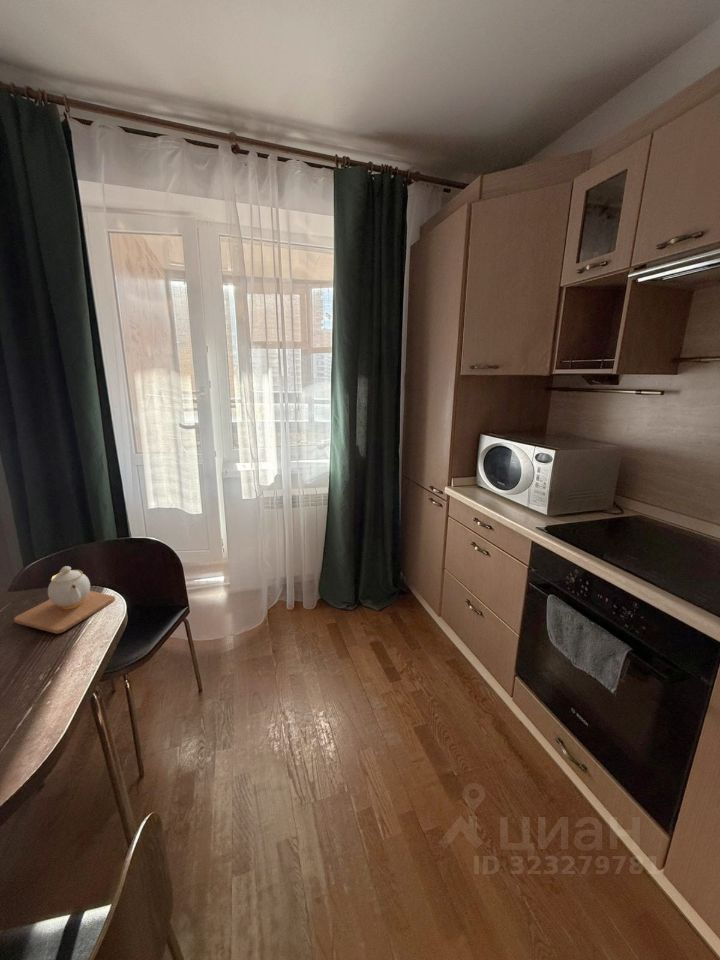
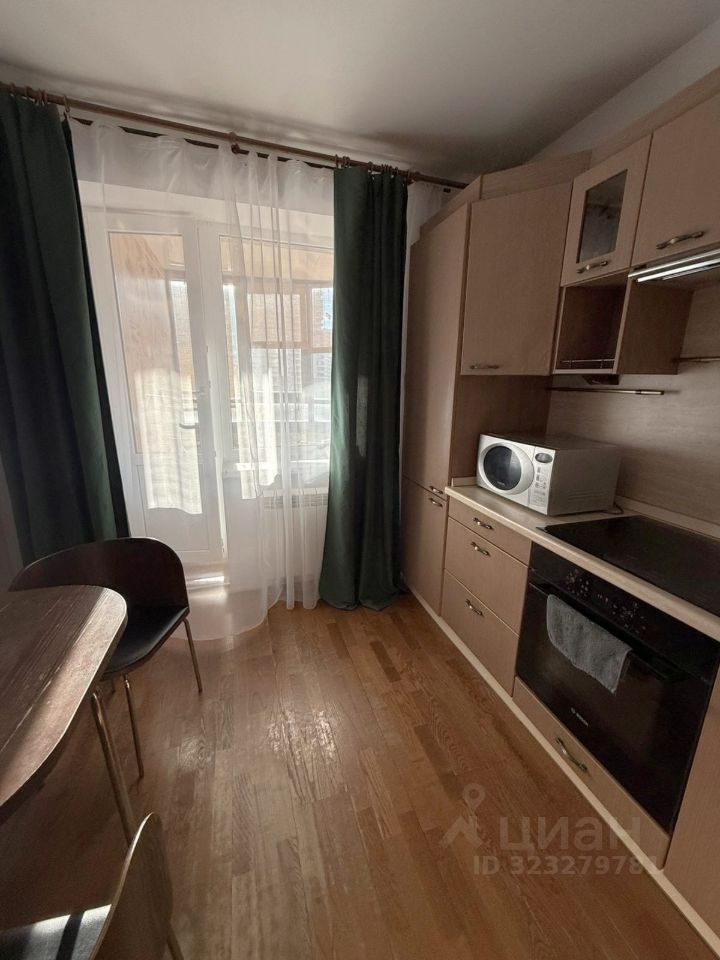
- teapot [13,565,116,634]
